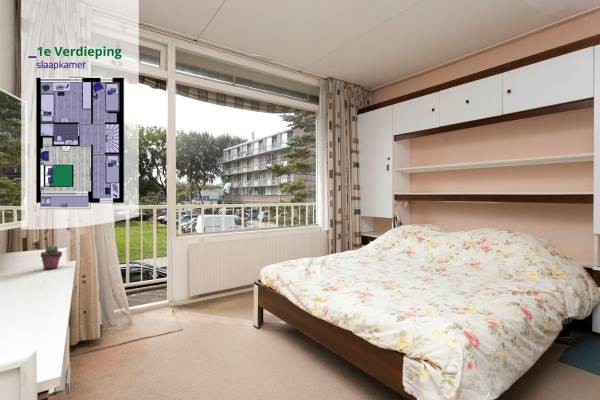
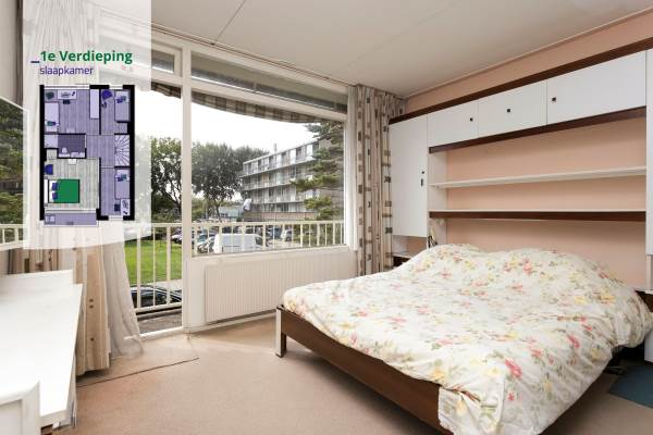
- potted succulent [39,244,63,270]
